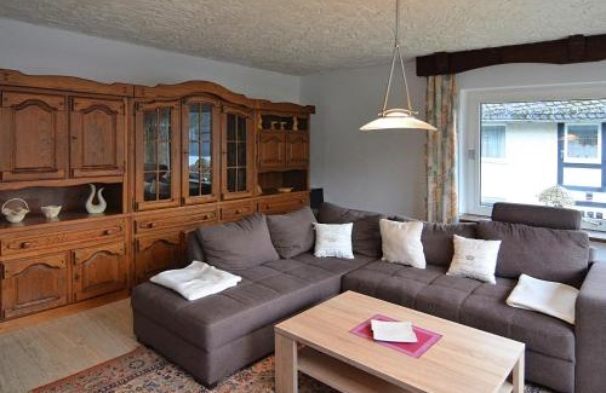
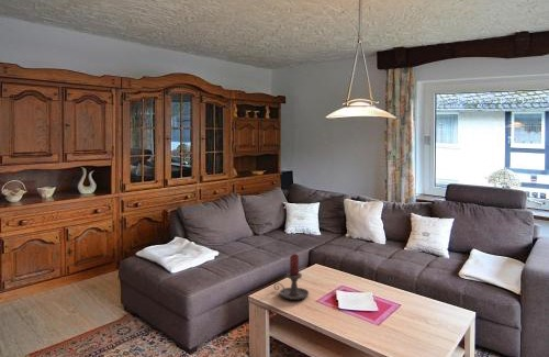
+ candle holder [273,253,310,301]
